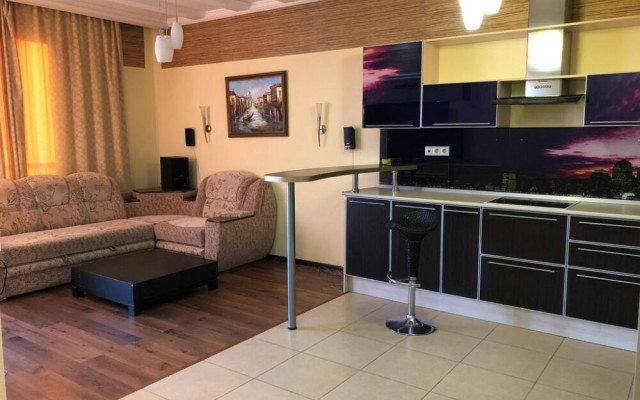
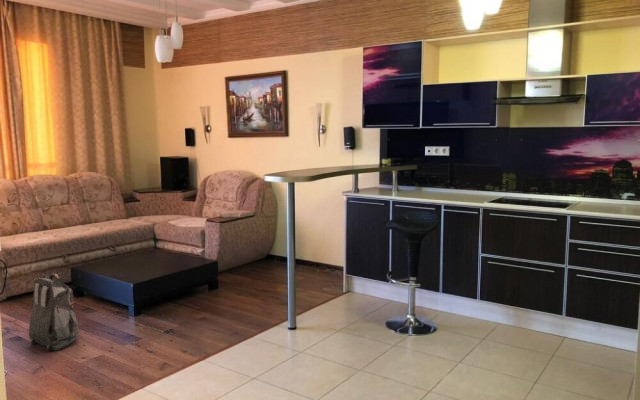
+ backpack [28,273,80,352]
